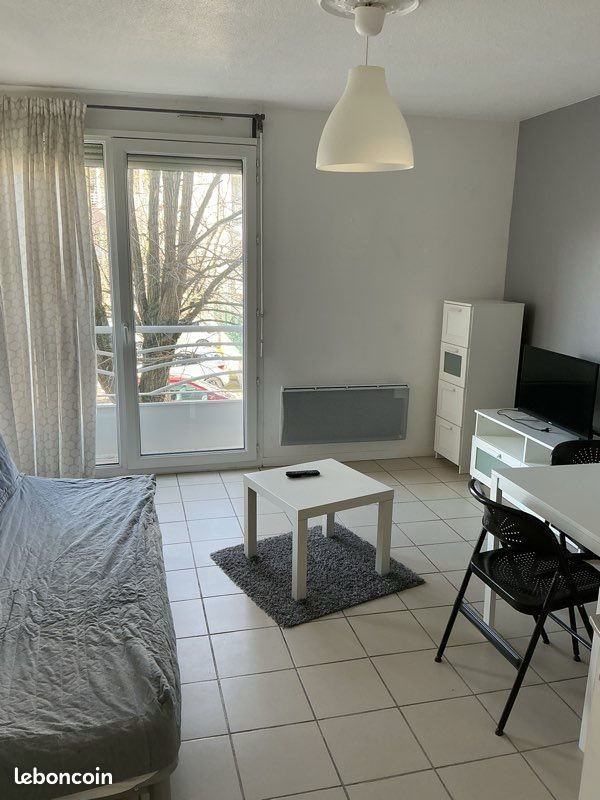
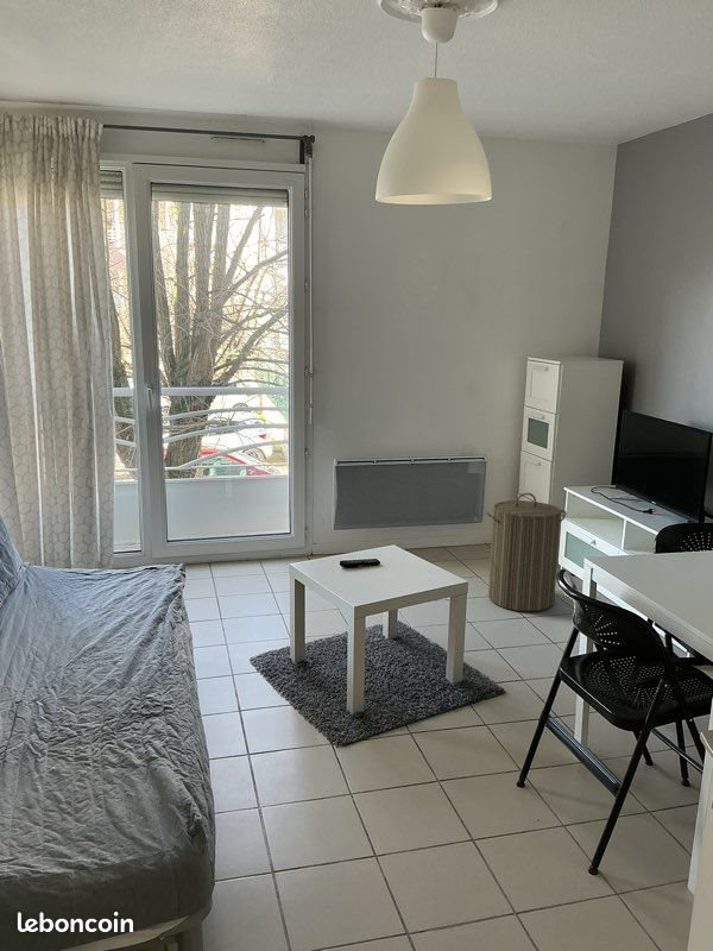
+ laundry hamper [485,492,568,612]
